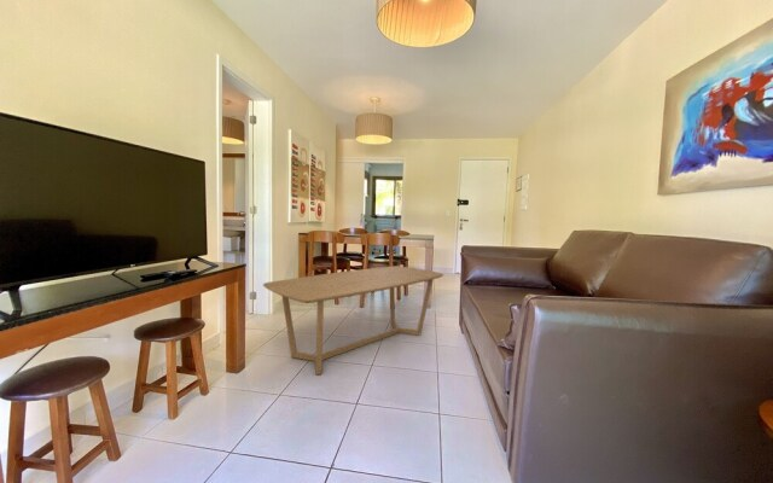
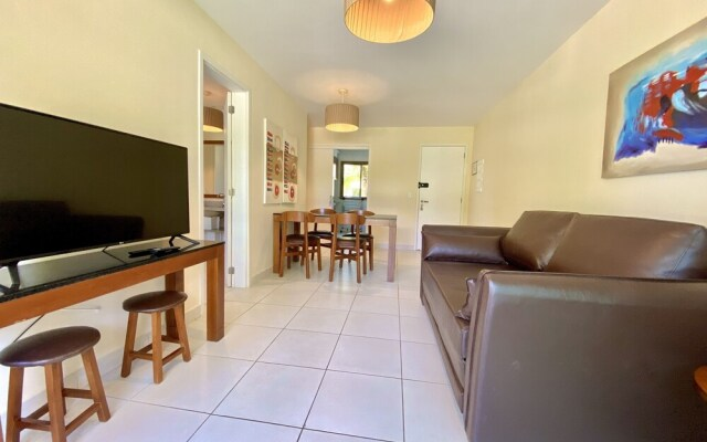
- coffee table [262,264,444,376]
